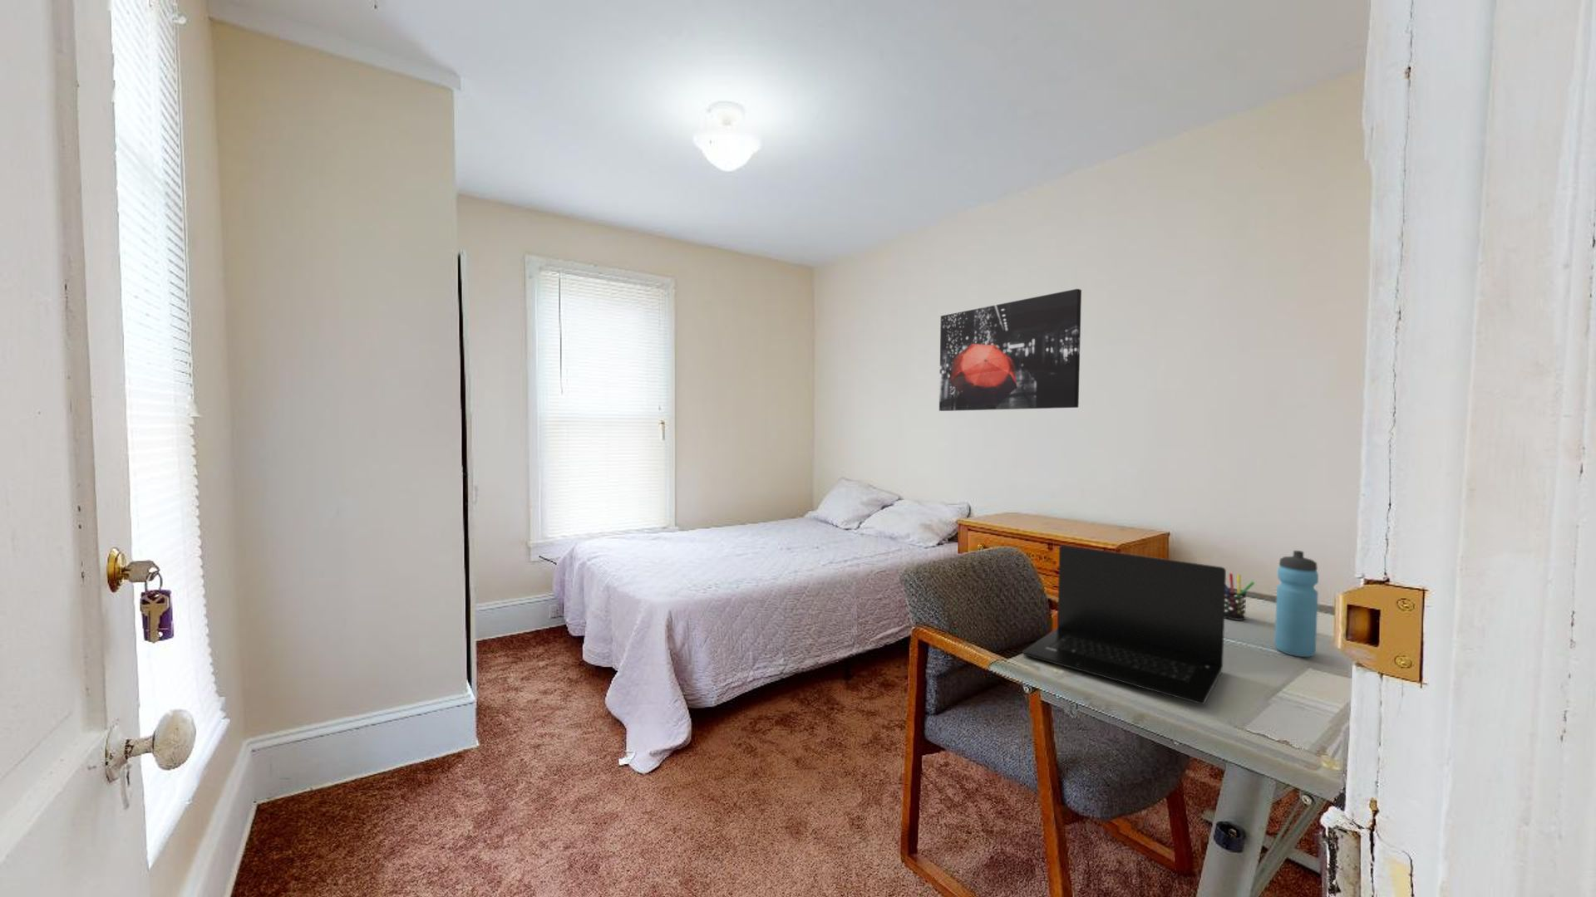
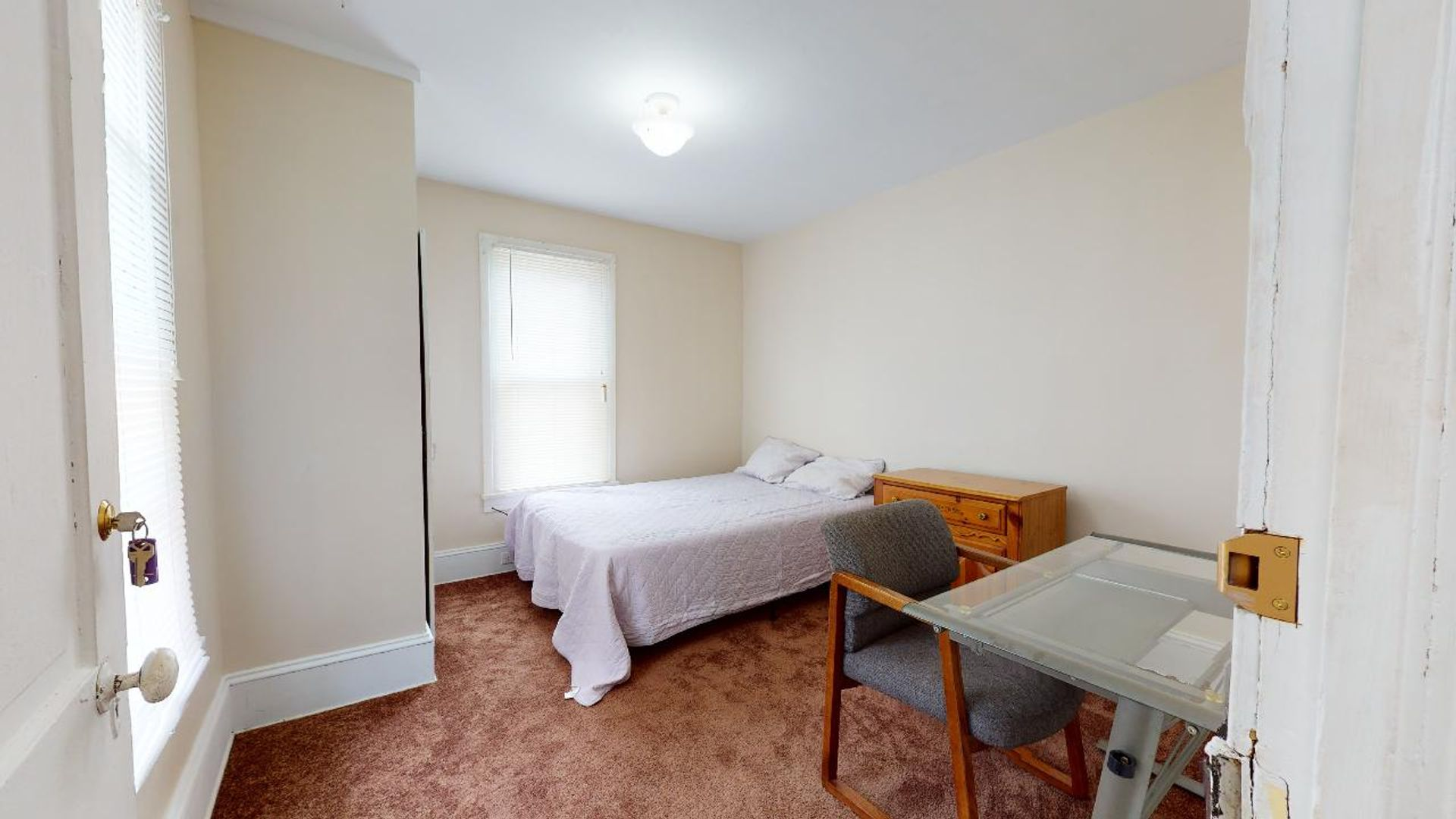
- laptop [1022,544,1227,705]
- water bottle [1275,550,1319,658]
- pen holder [1224,572,1255,621]
- wall art [938,288,1082,412]
